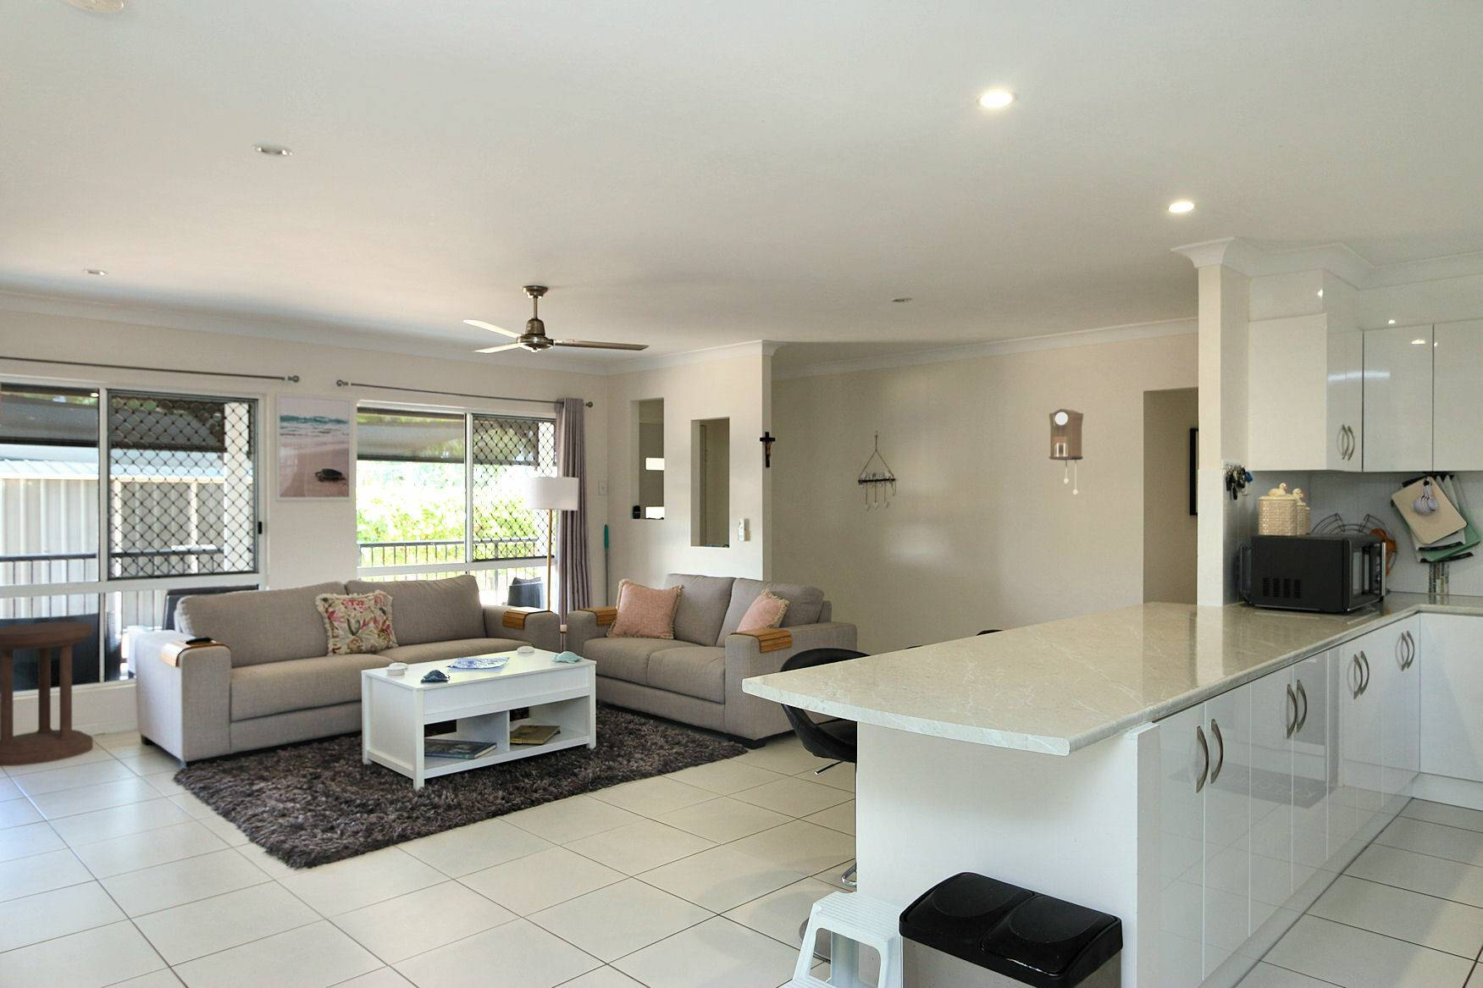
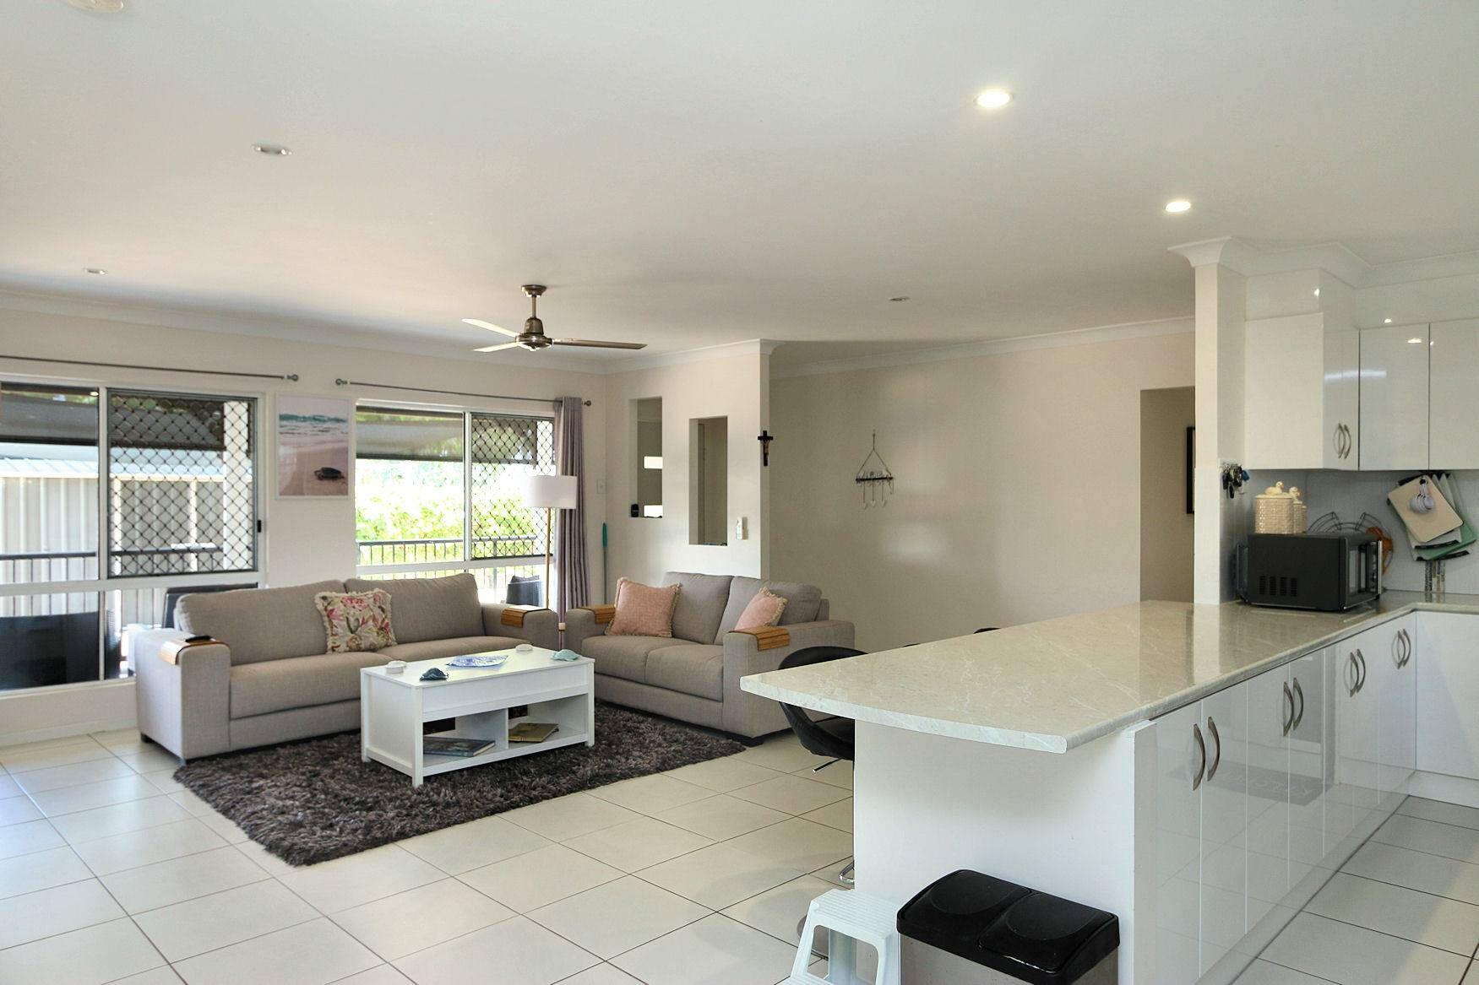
- pendulum clock [1047,408,1084,495]
- side table [0,621,94,767]
